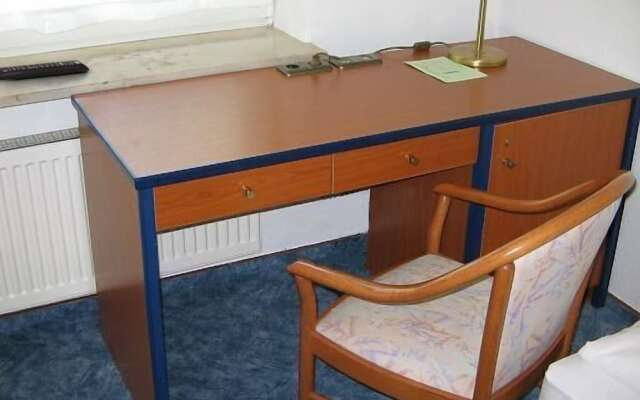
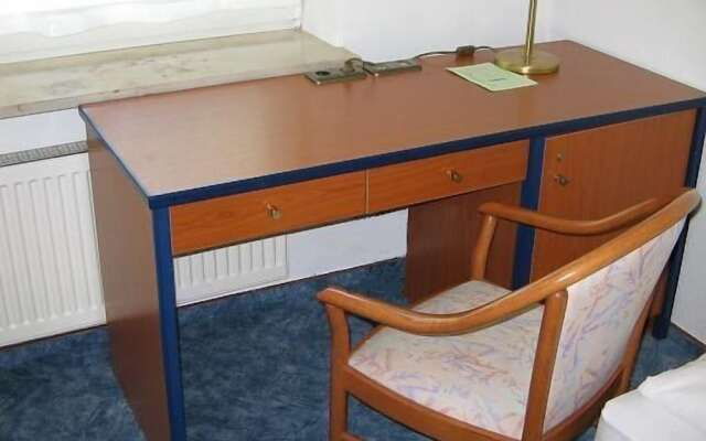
- remote control [0,59,90,82]
